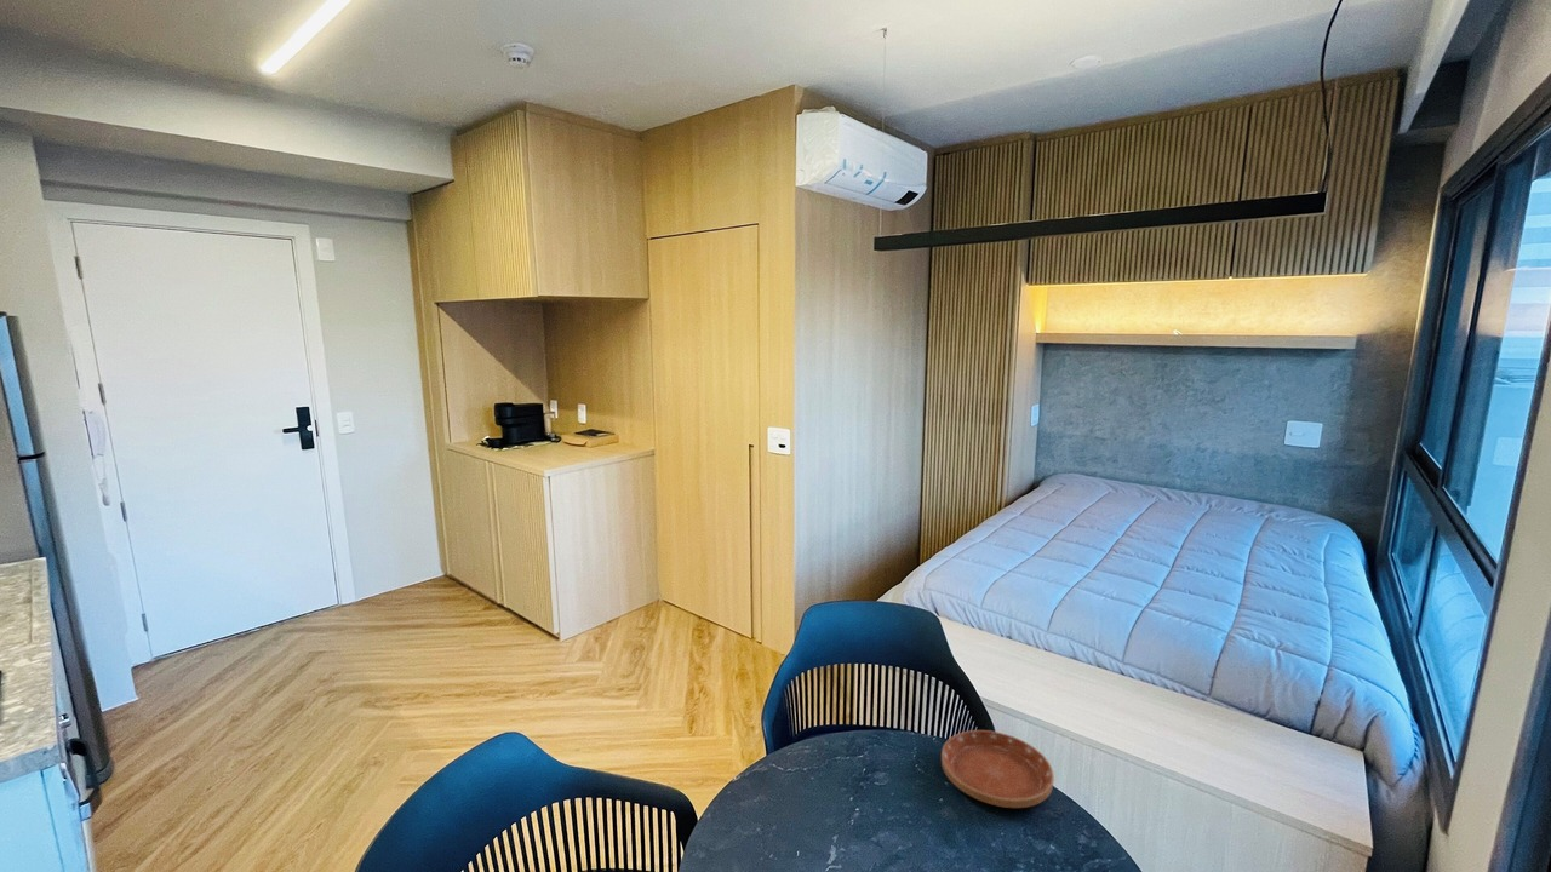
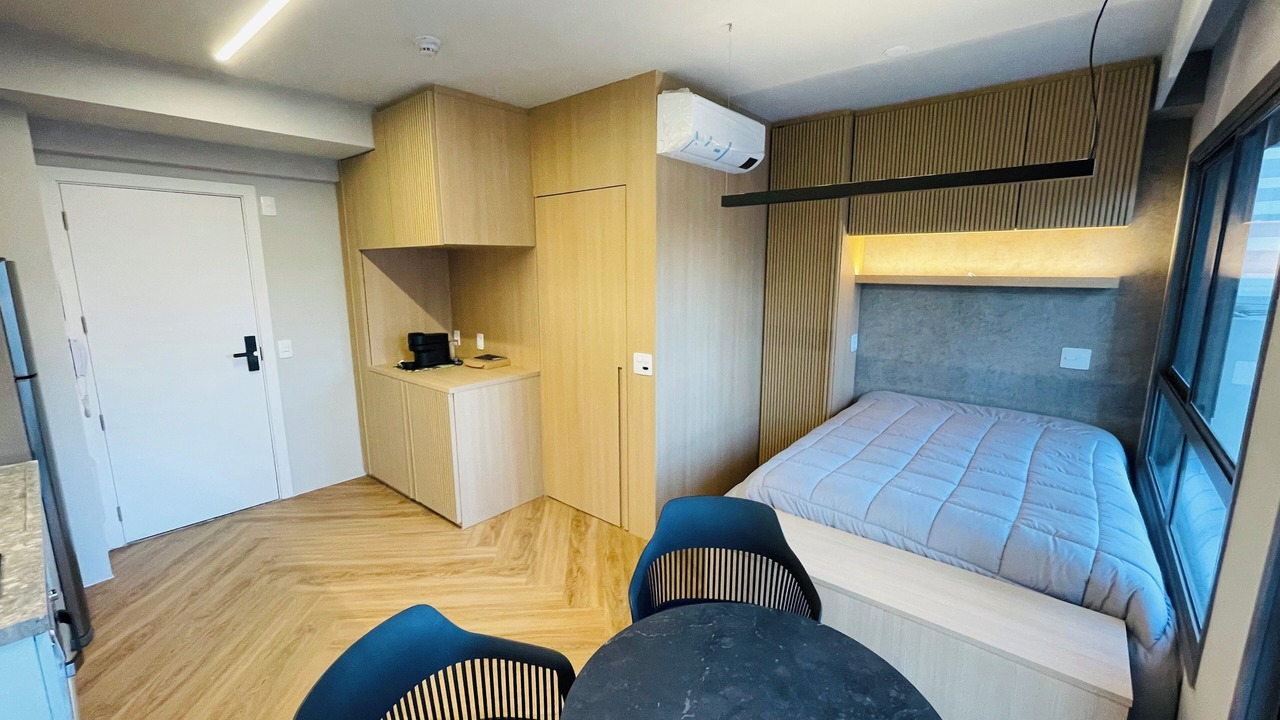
- saucer [940,729,1055,809]
